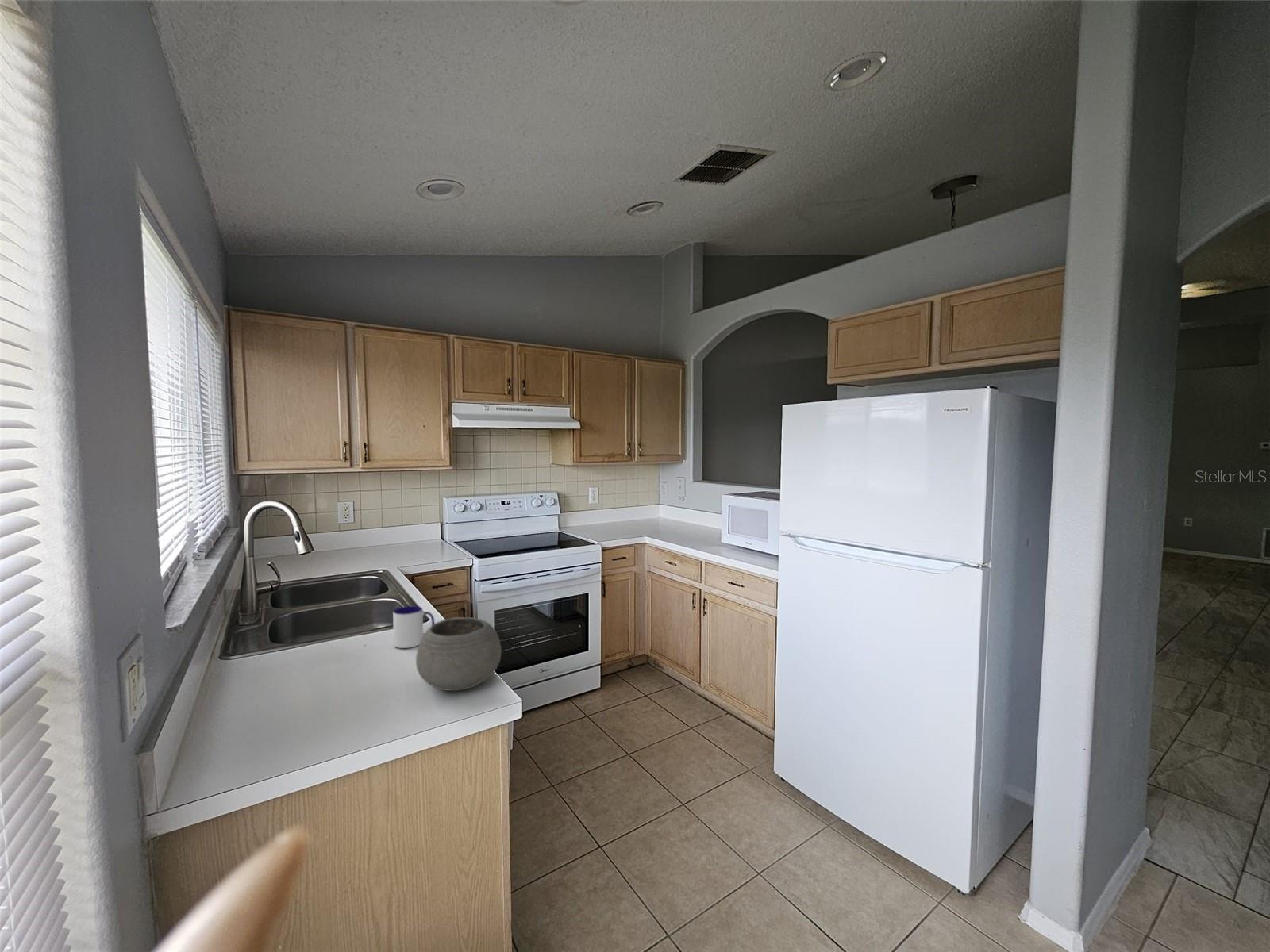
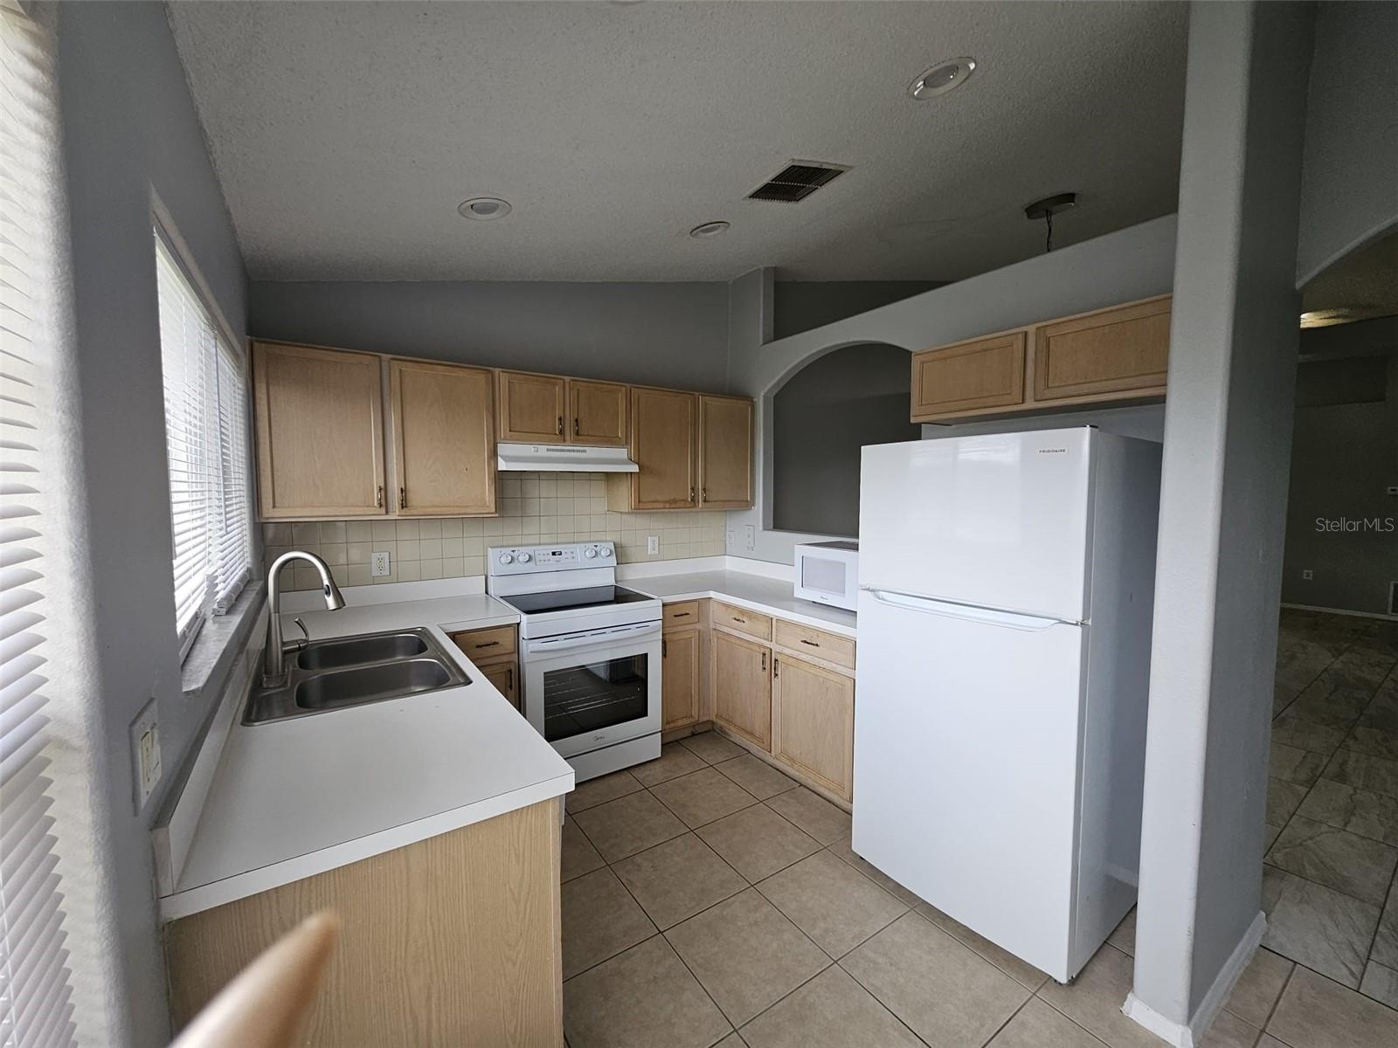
- mug [392,605,436,649]
- bowl [415,616,502,692]
